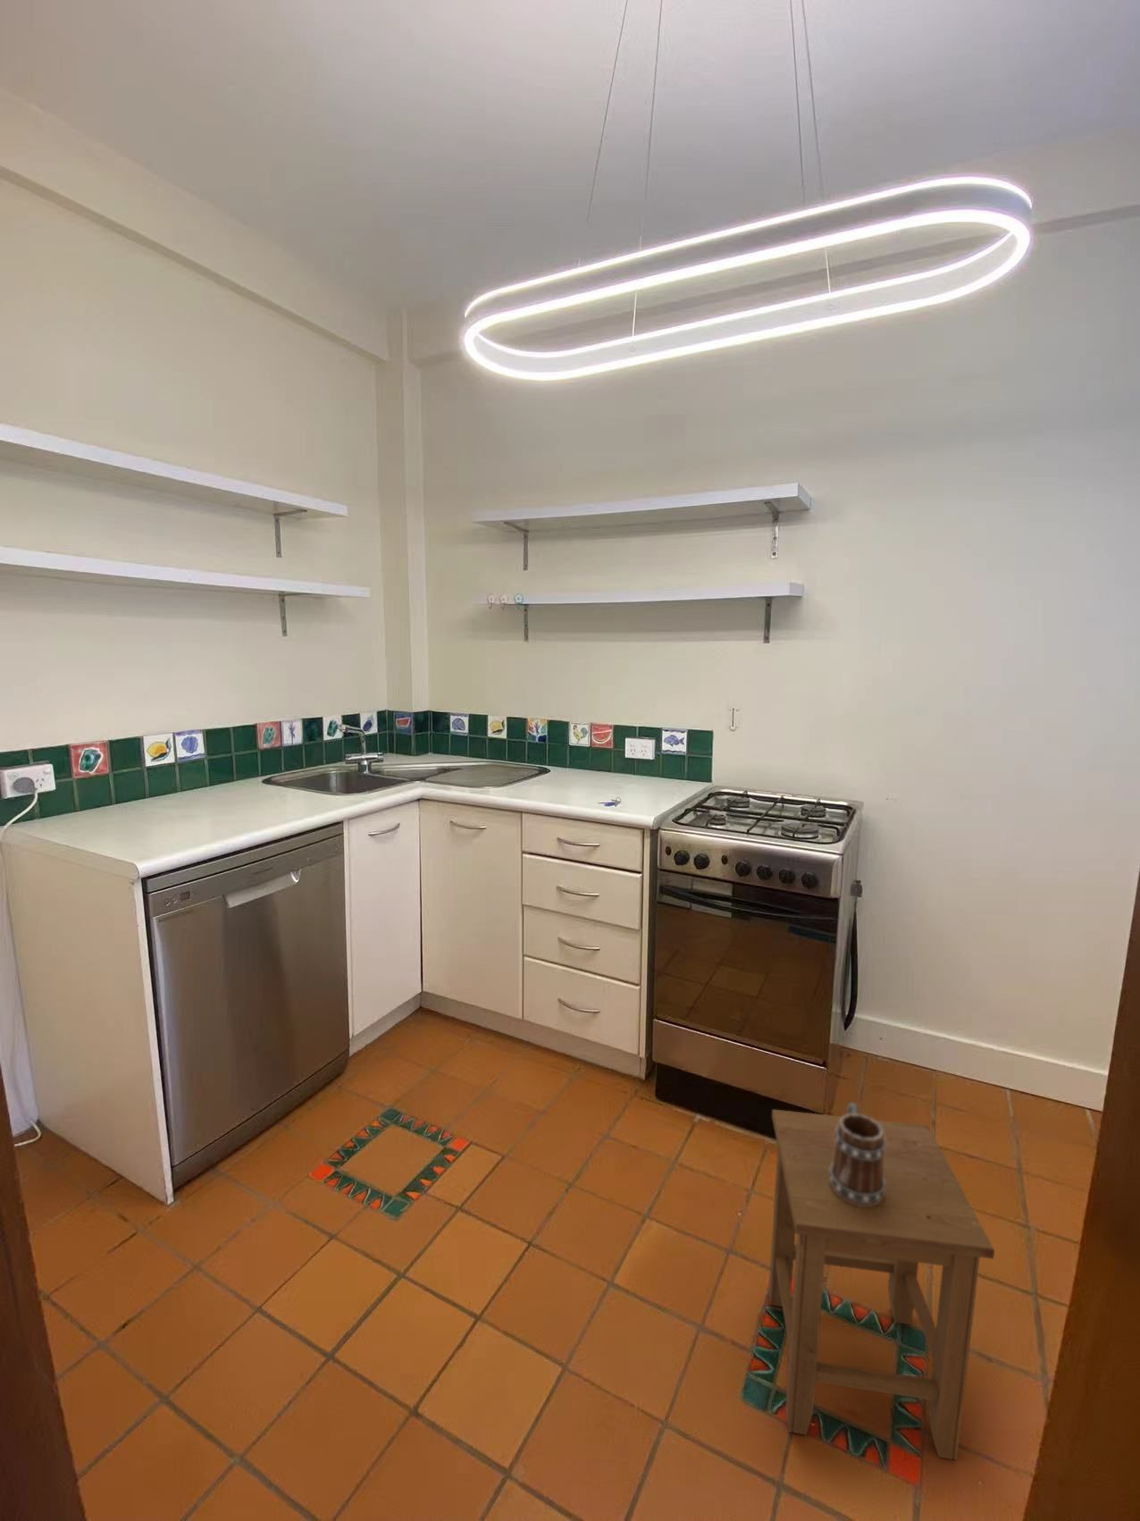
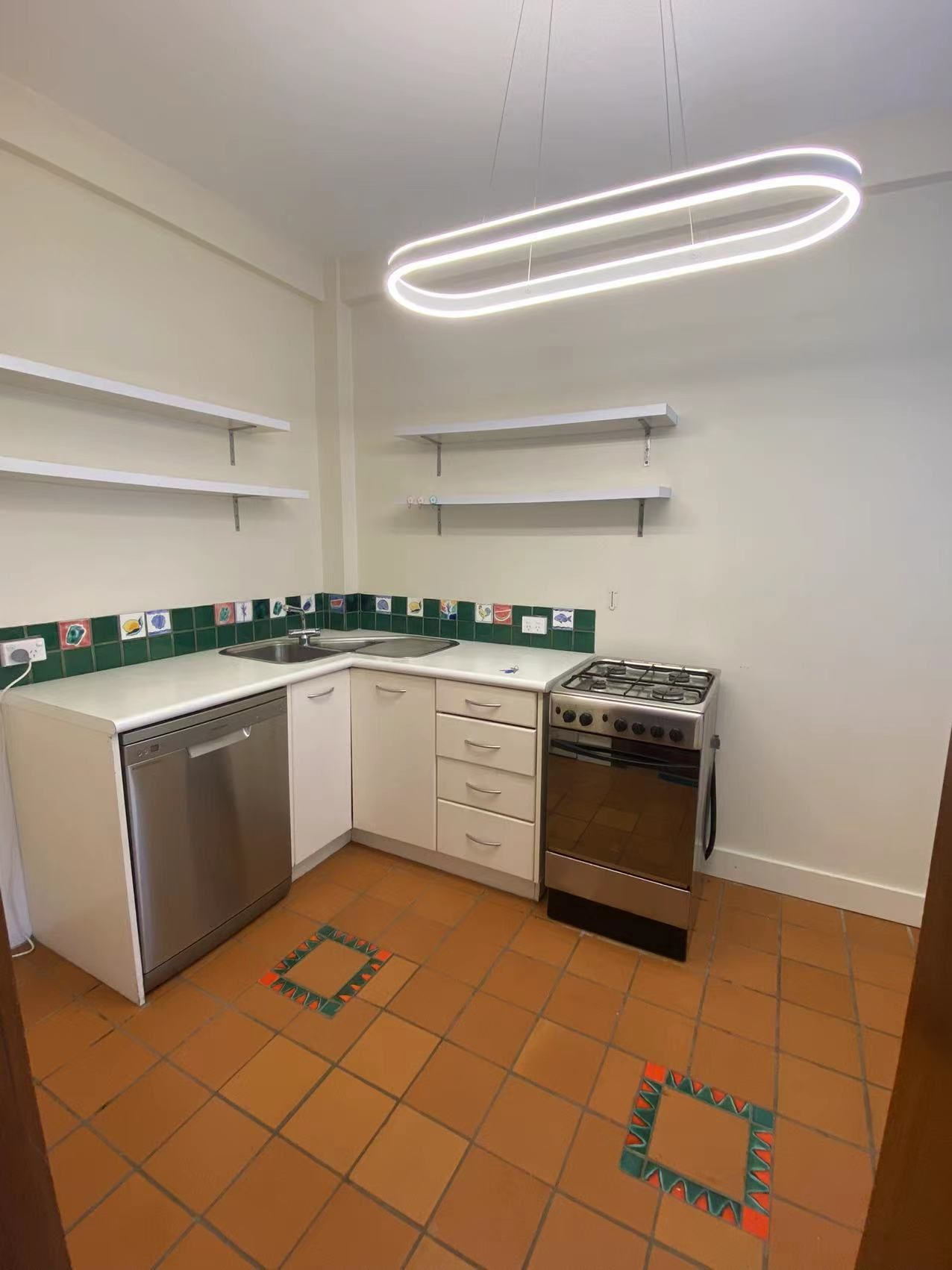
- stool [768,1109,995,1461]
- mug [829,1102,885,1206]
